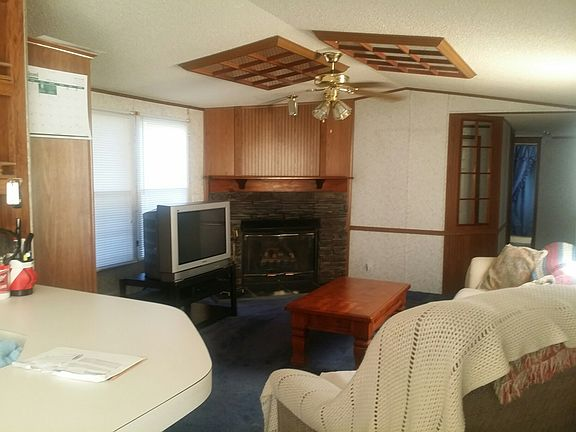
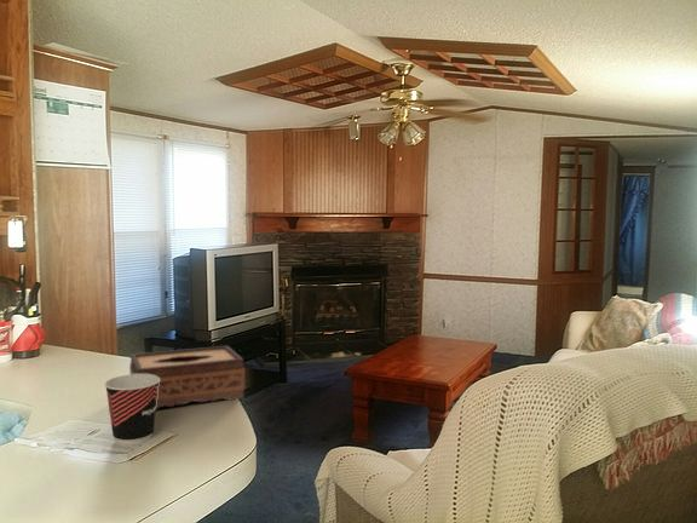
+ cup [103,374,160,446]
+ tissue box [128,345,246,410]
